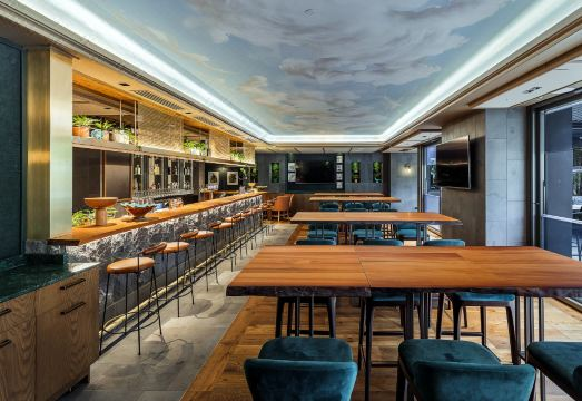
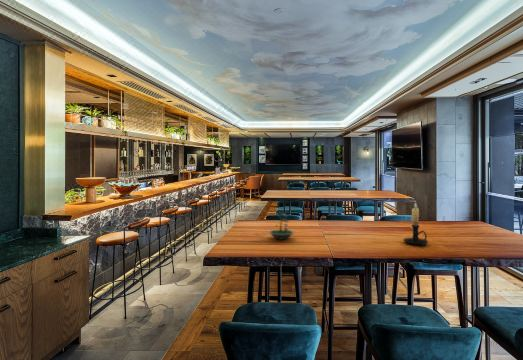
+ candle holder [402,201,429,247]
+ terrarium [267,211,296,241]
